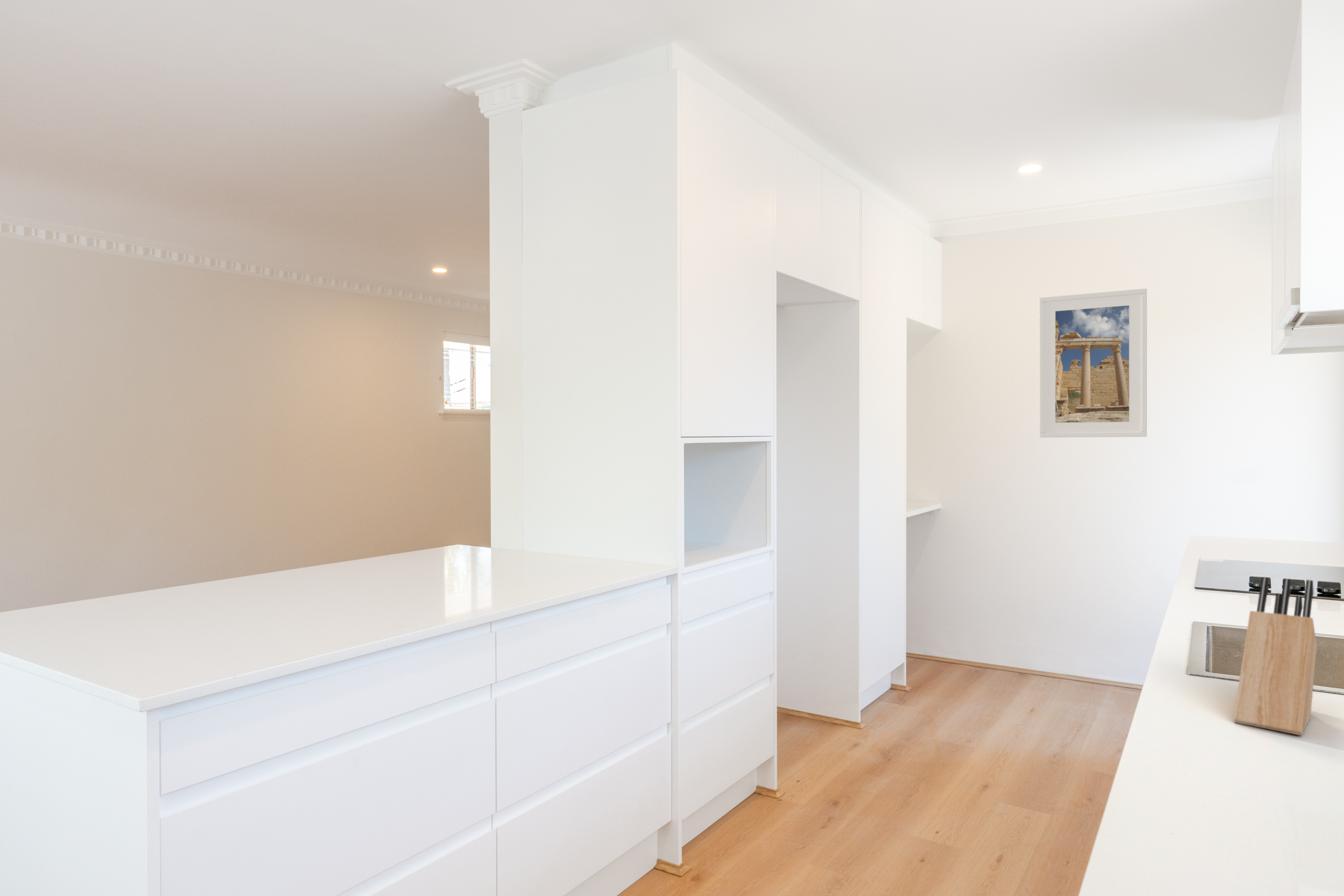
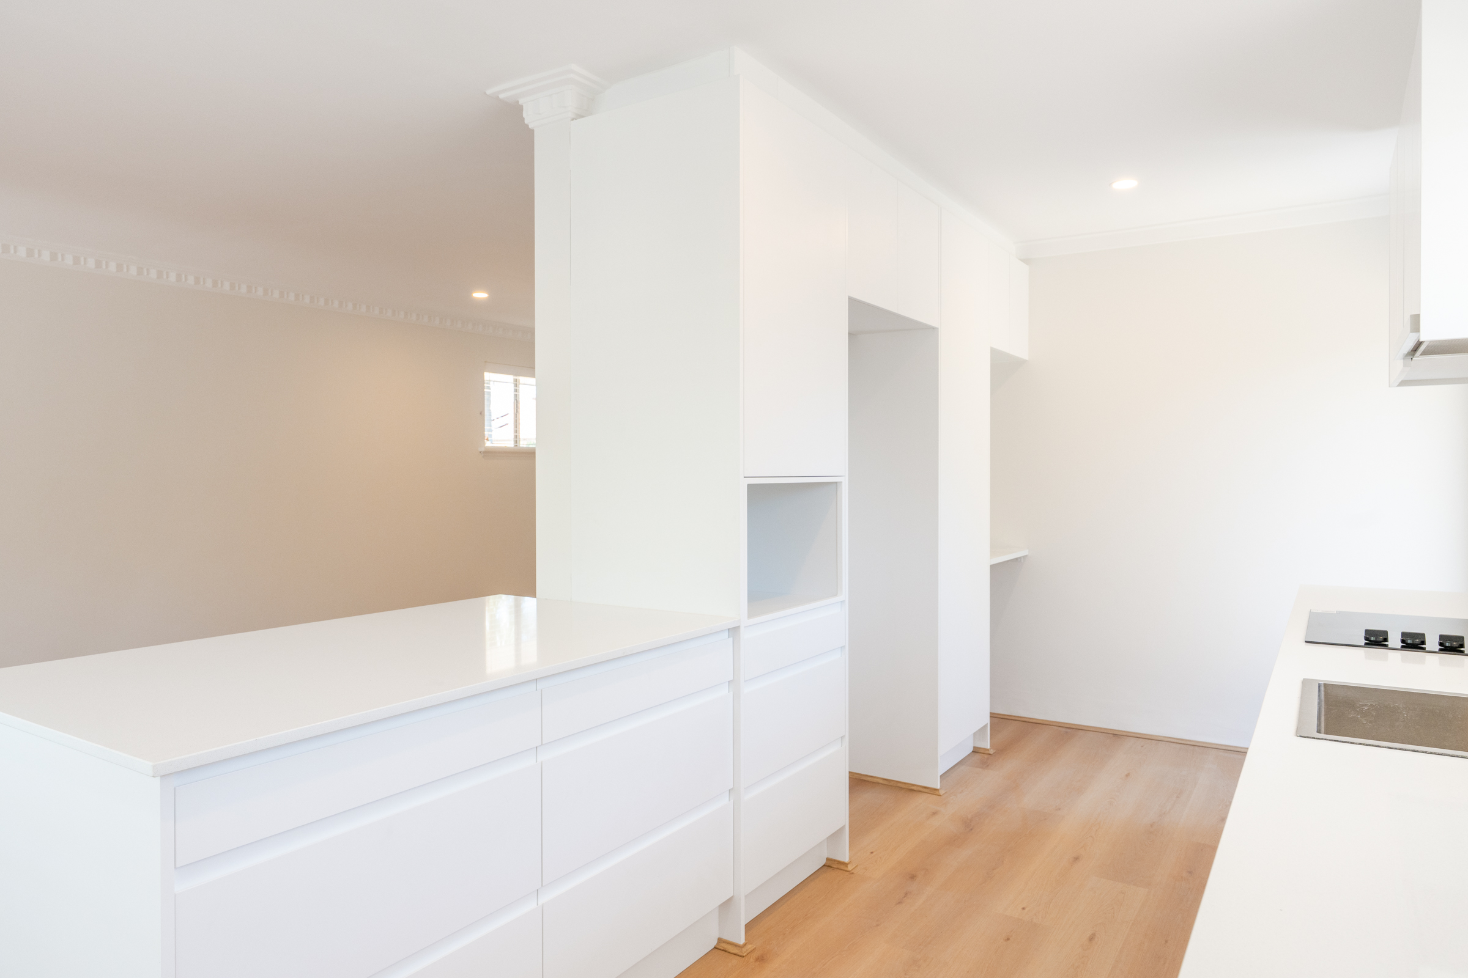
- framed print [1039,288,1147,438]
- knife block [1233,577,1318,736]
